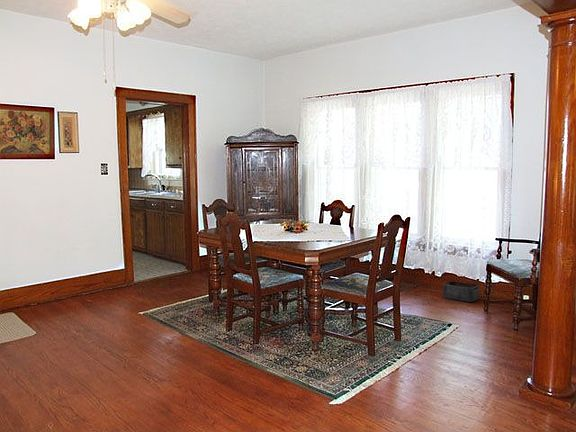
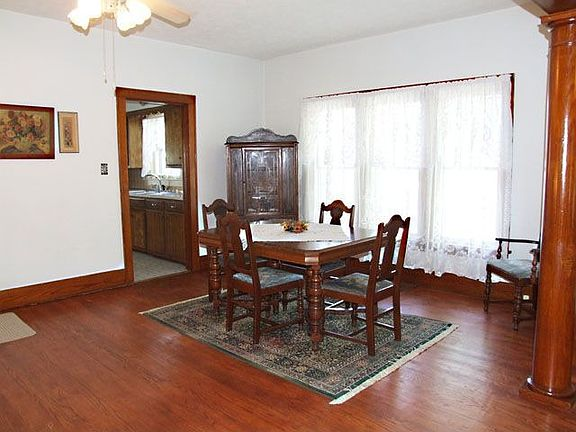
- storage bin [442,280,480,303]
